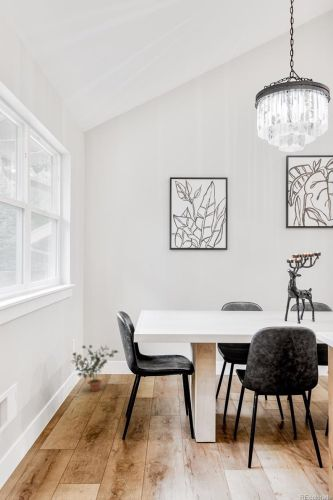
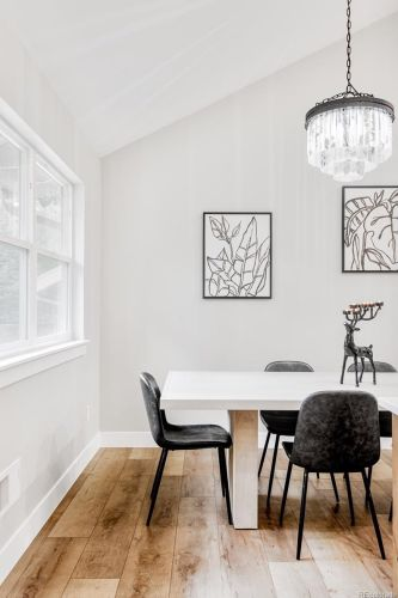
- potted plant [69,344,119,392]
